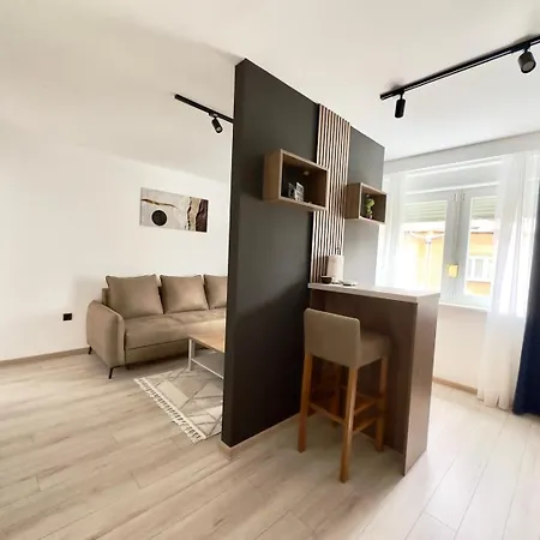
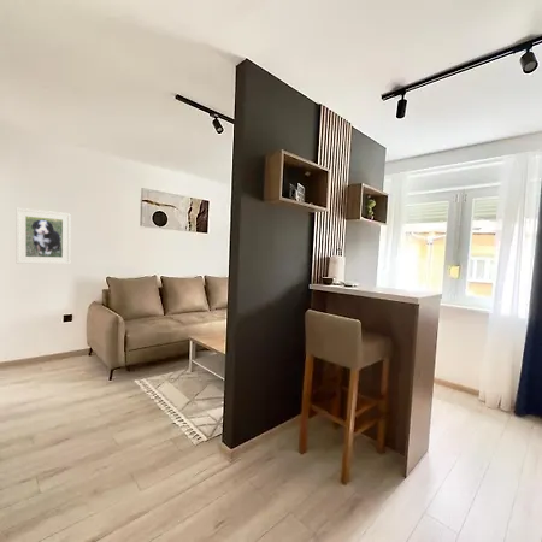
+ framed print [14,207,72,265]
